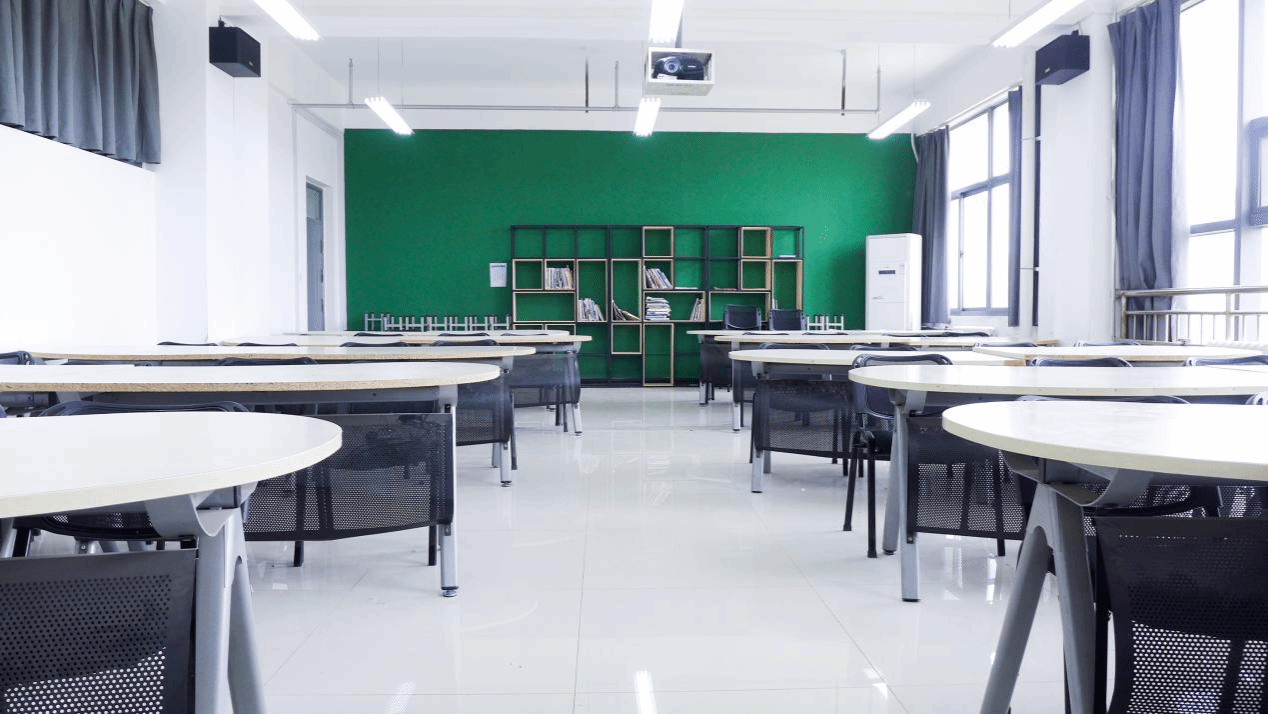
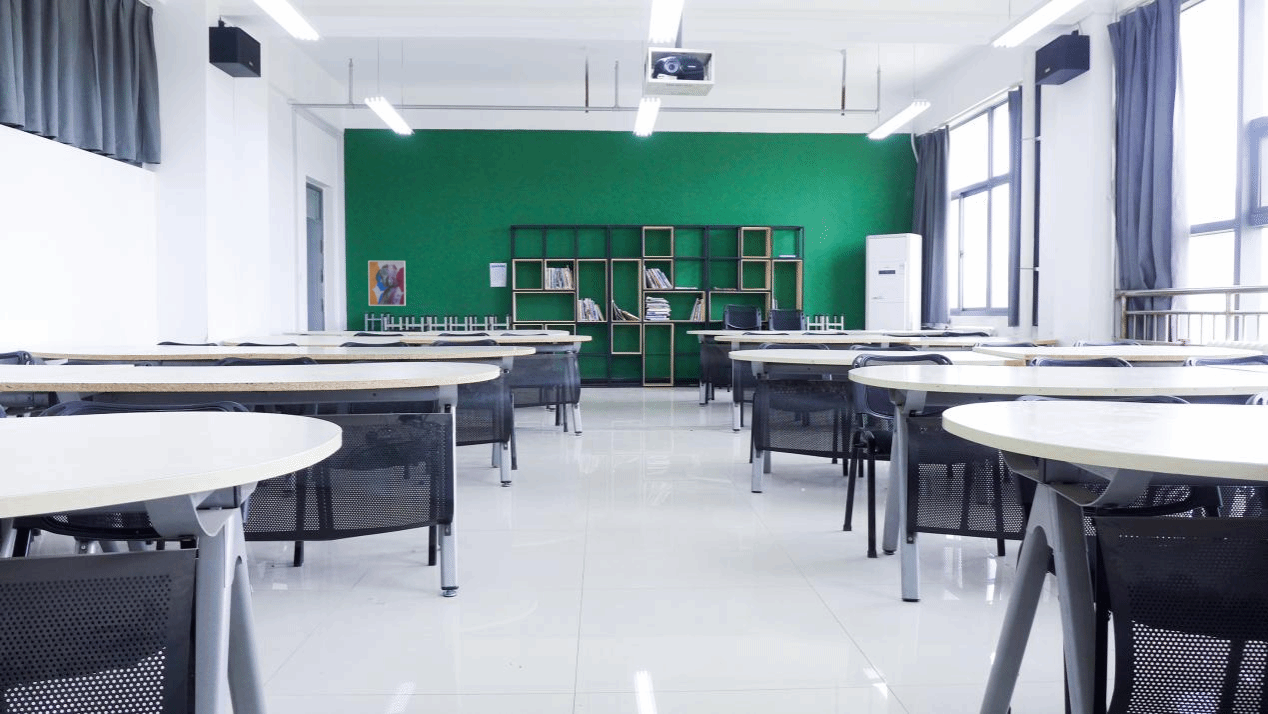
+ wall art [367,260,407,307]
